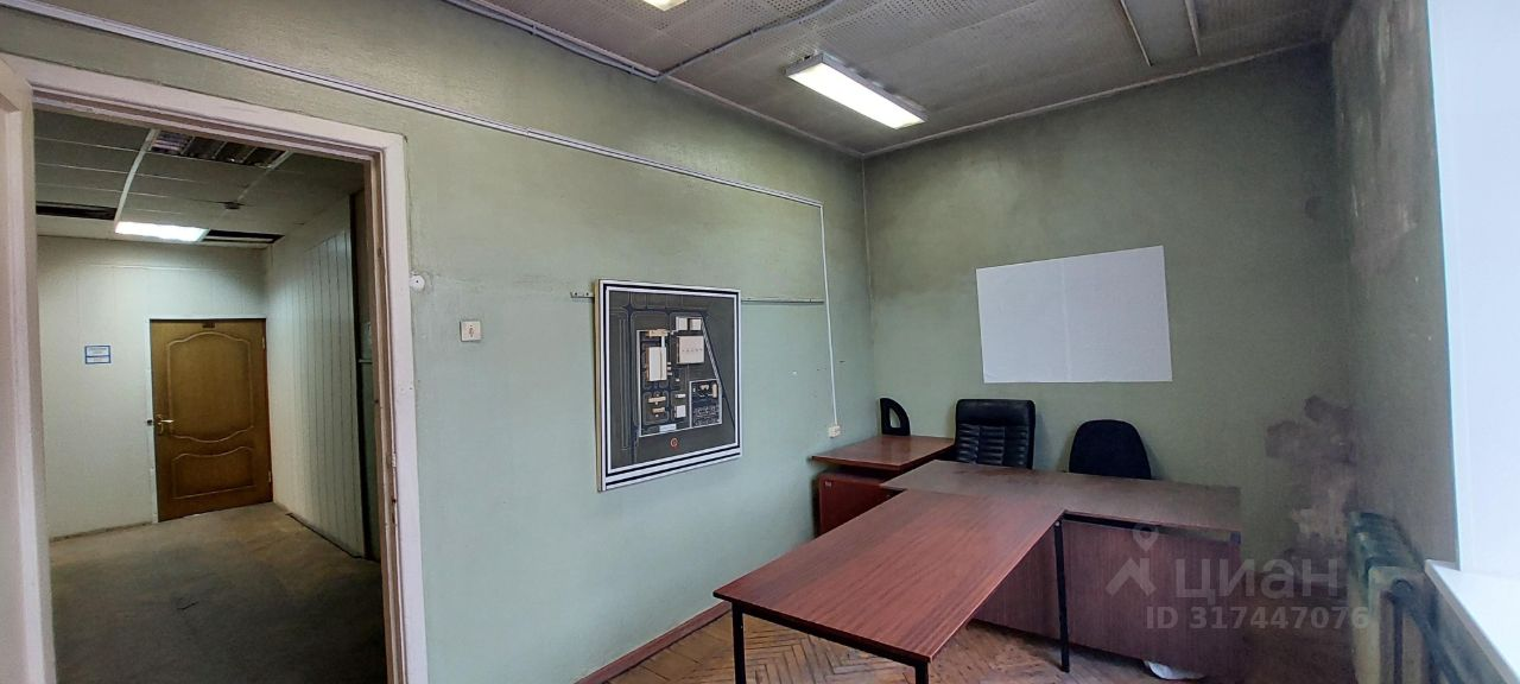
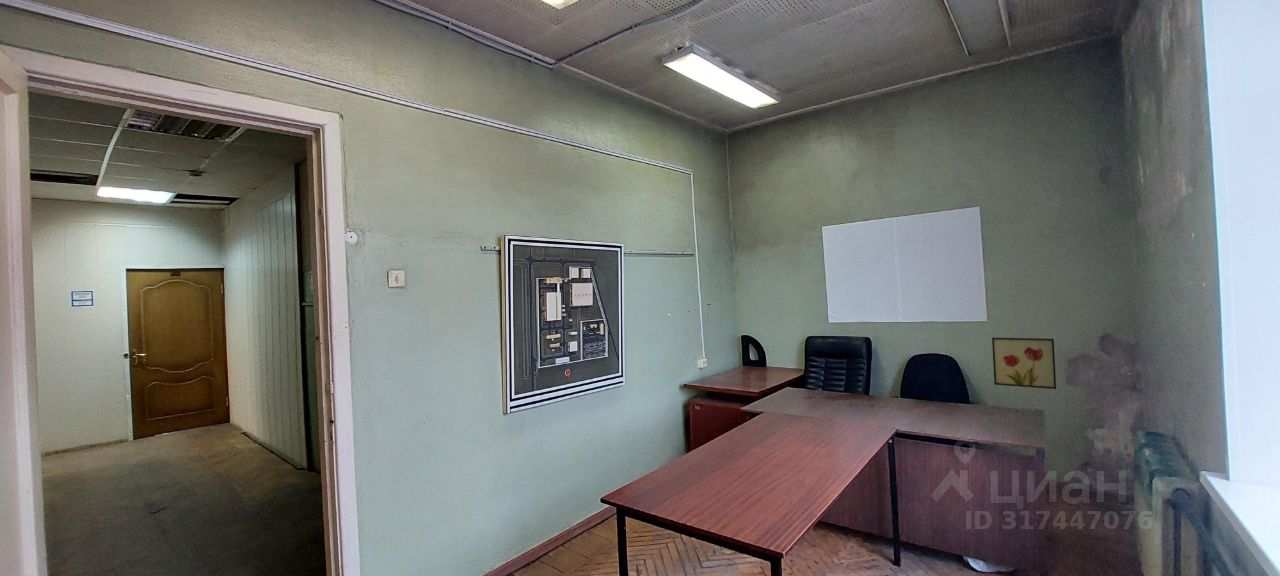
+ wall art [991,337,1057,390]
